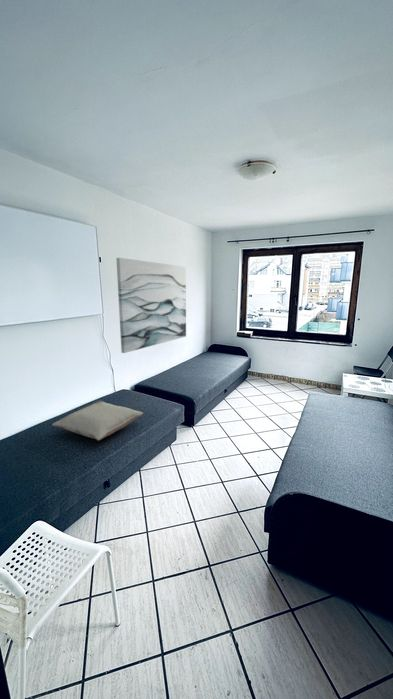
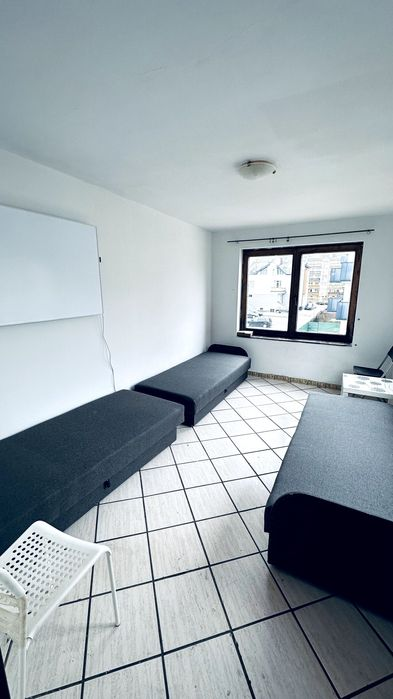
- wall art [115,257,187,354]
- pillow [51,400,144,441]
